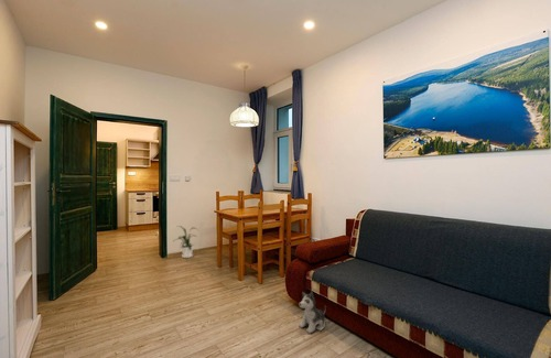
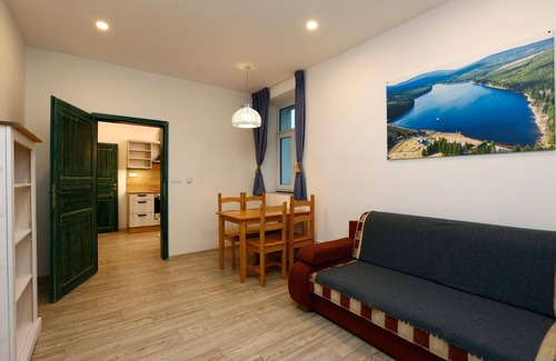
- house plant [174,225,201,259]
- plush toy [298,291,326,334]
